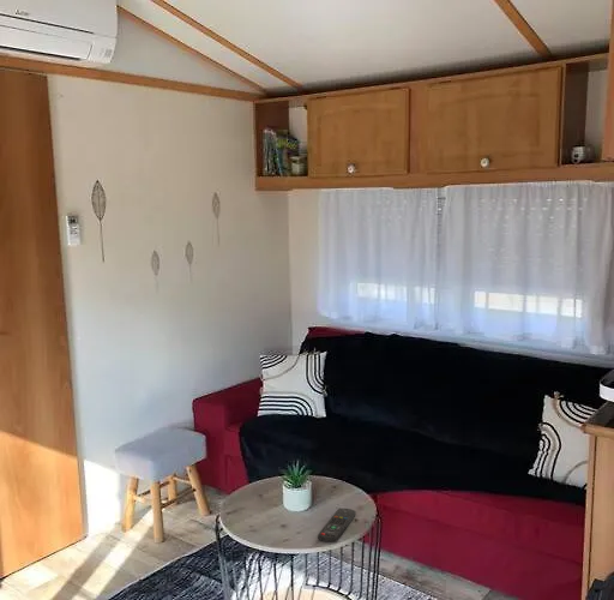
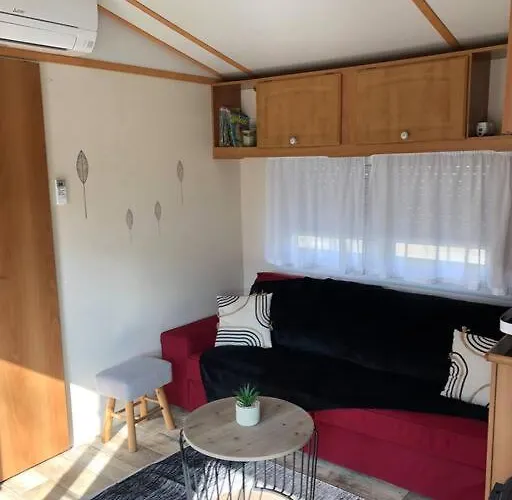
- remote control [317,508,357,544]
